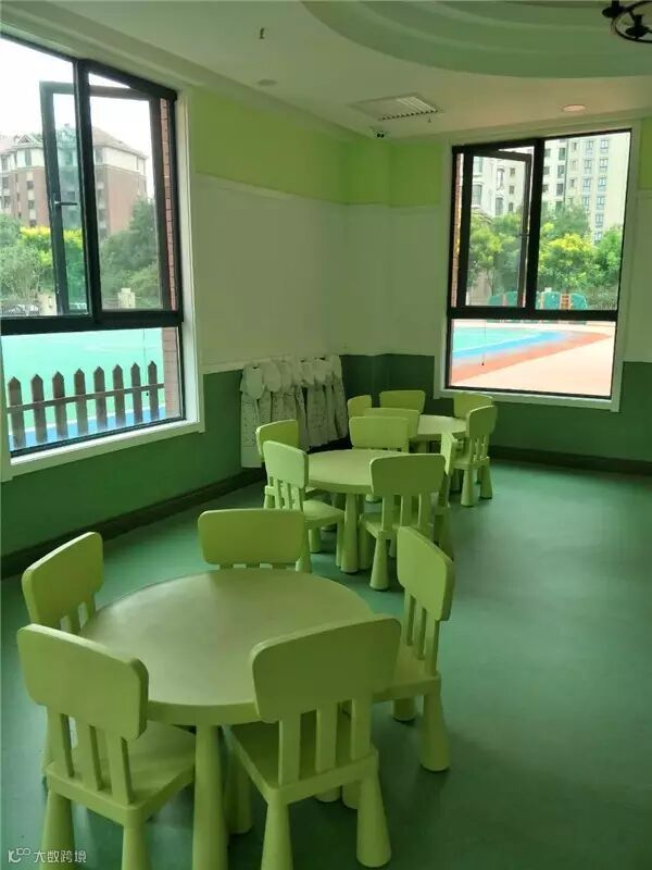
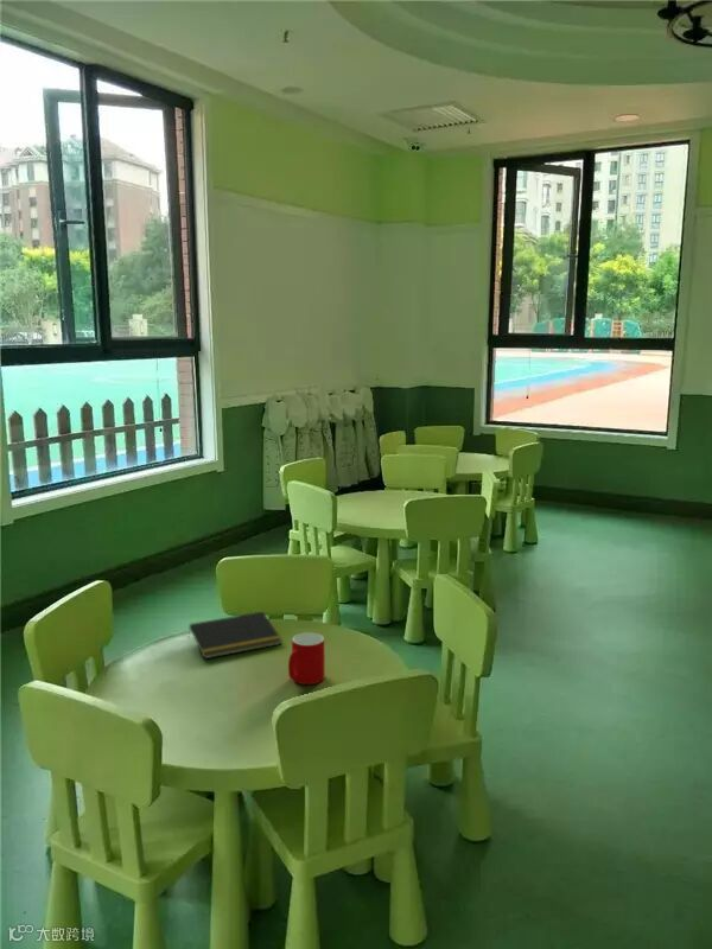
+ cup [287,631,325,686]
+ notepad [186,611,282,660]
